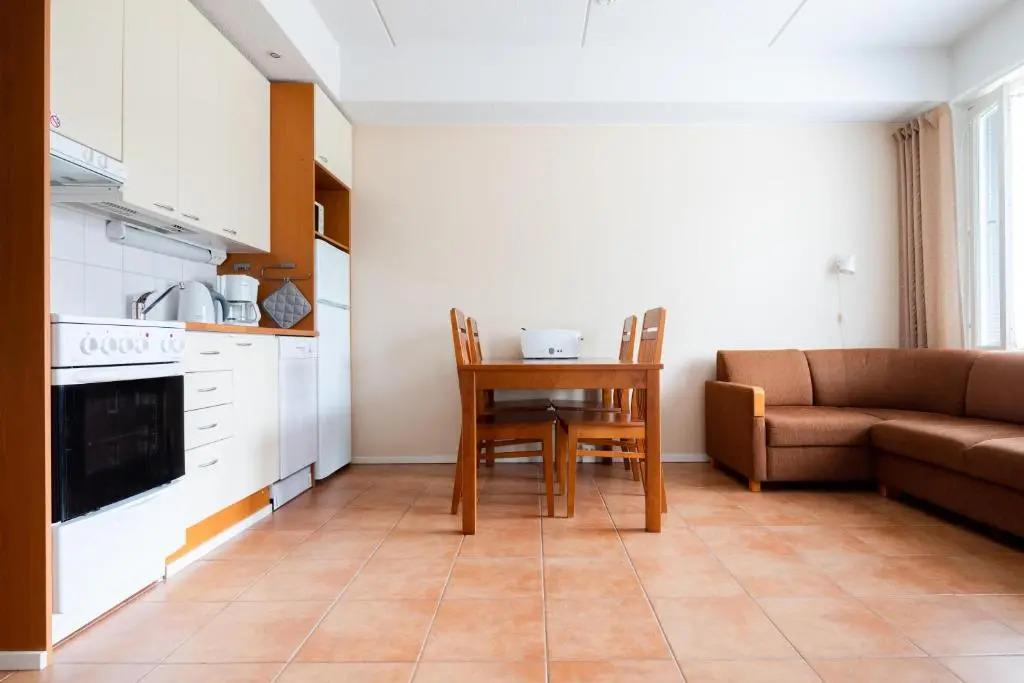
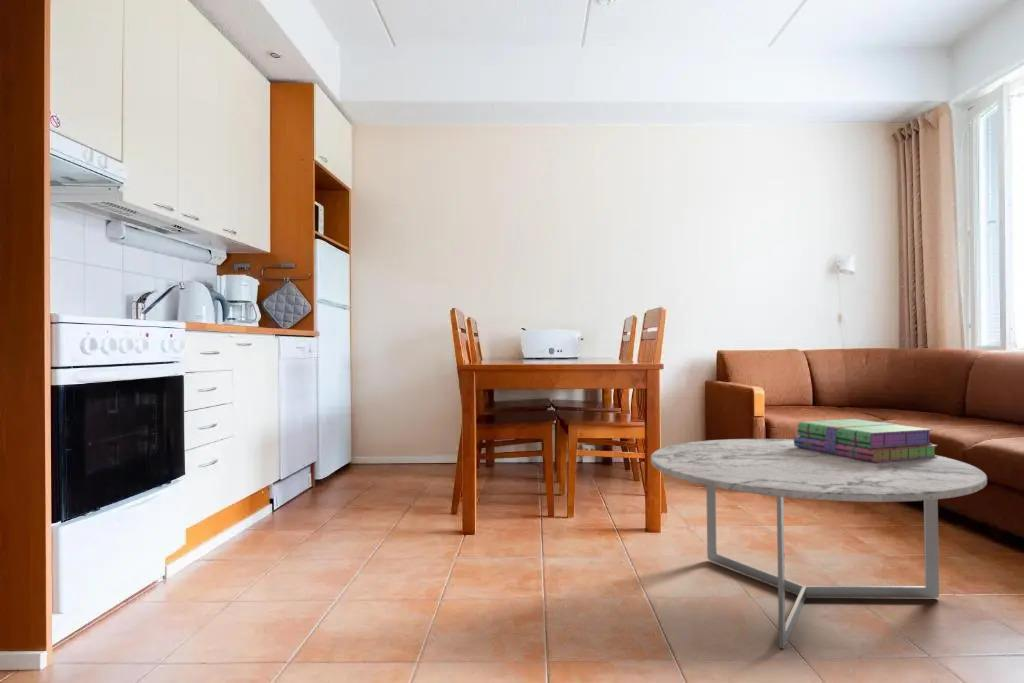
+ coffee table [650,438,988,650]
+ stack of books [793,418,938,462]
